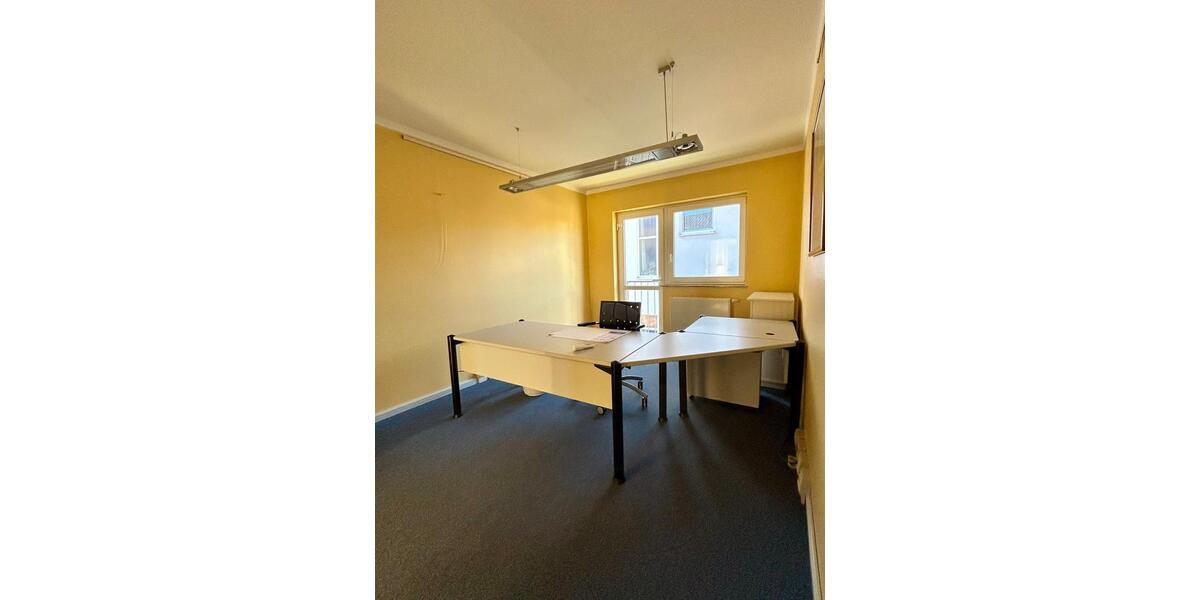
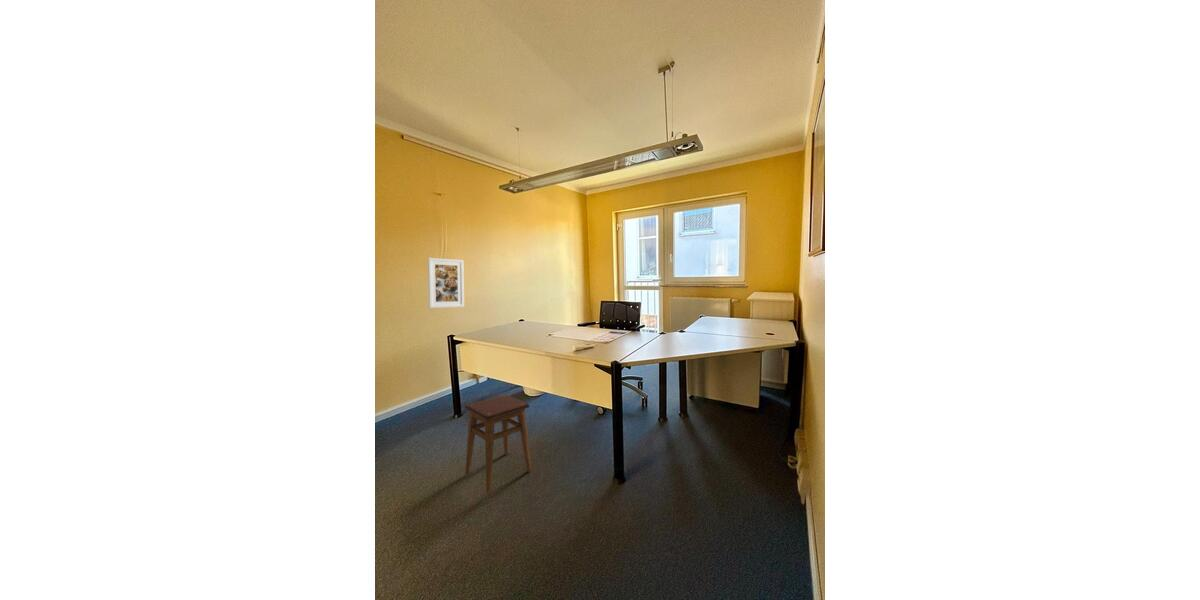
+ stool [464,394,532,494]
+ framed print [427,257,465,309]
